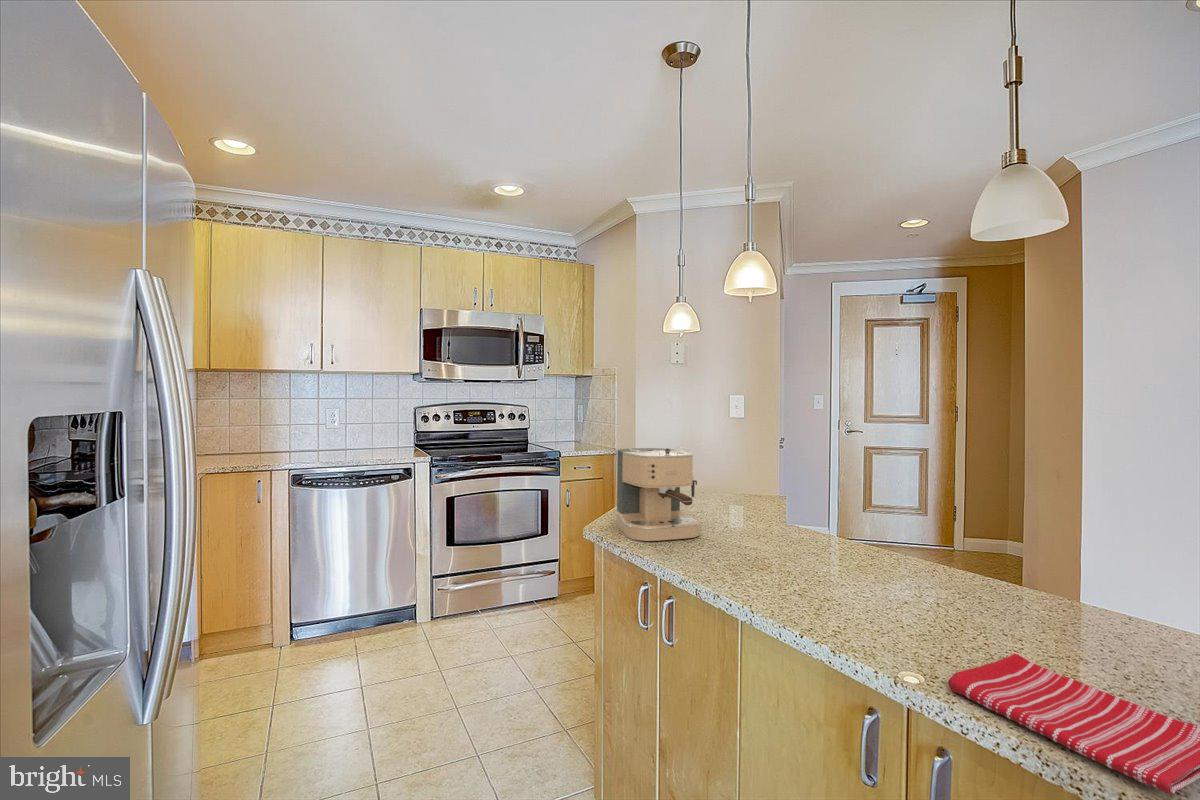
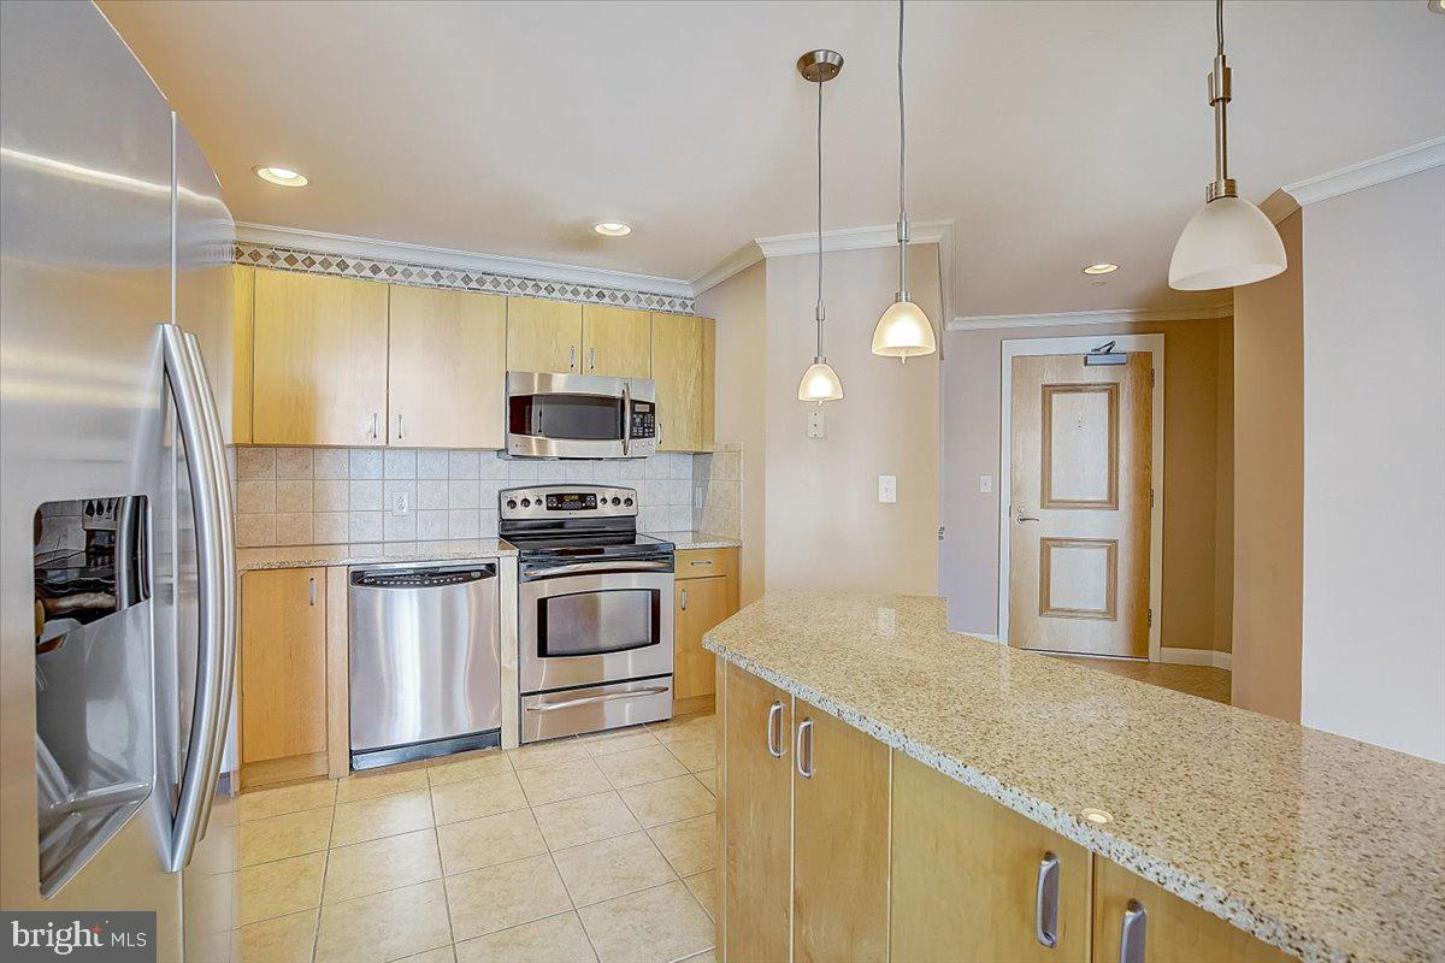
- coffee maker [615,446,703,542]
- dish towel [947,653,1200,795]
